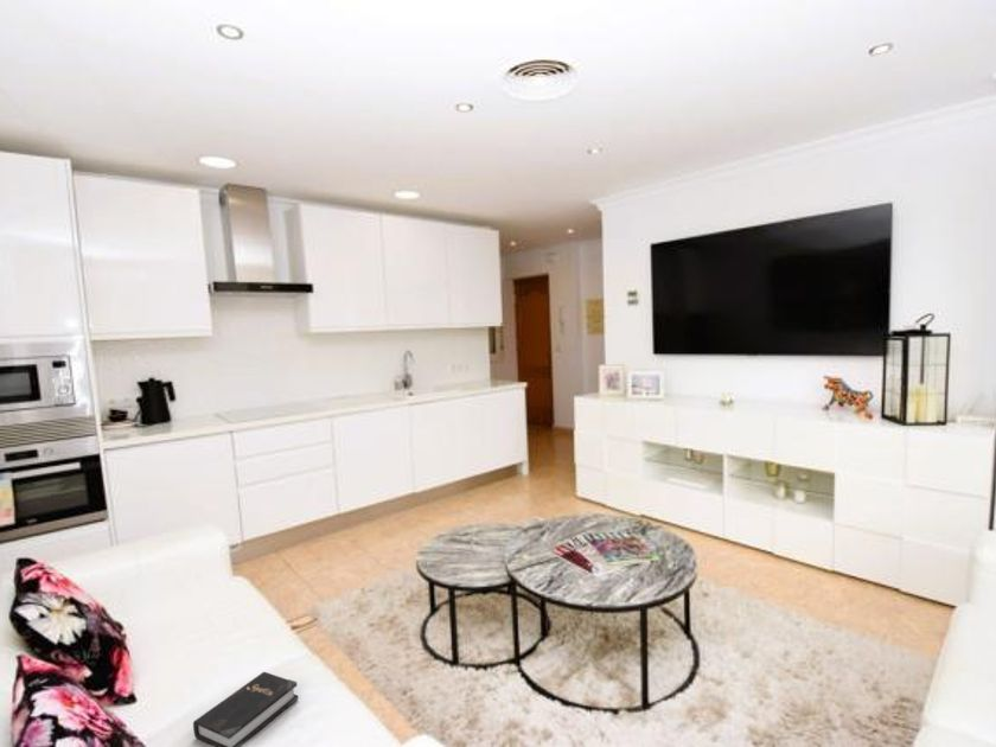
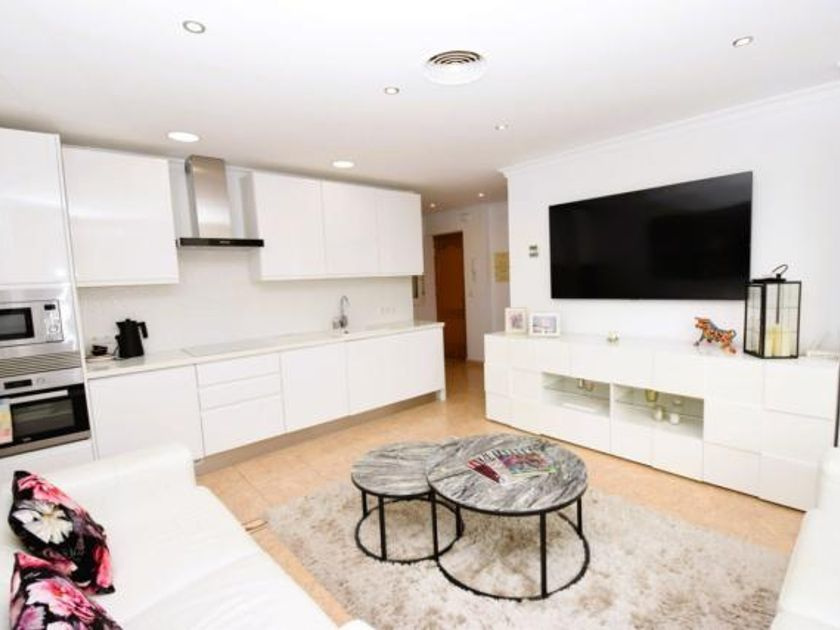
- hardback book [192,671,300,747]
